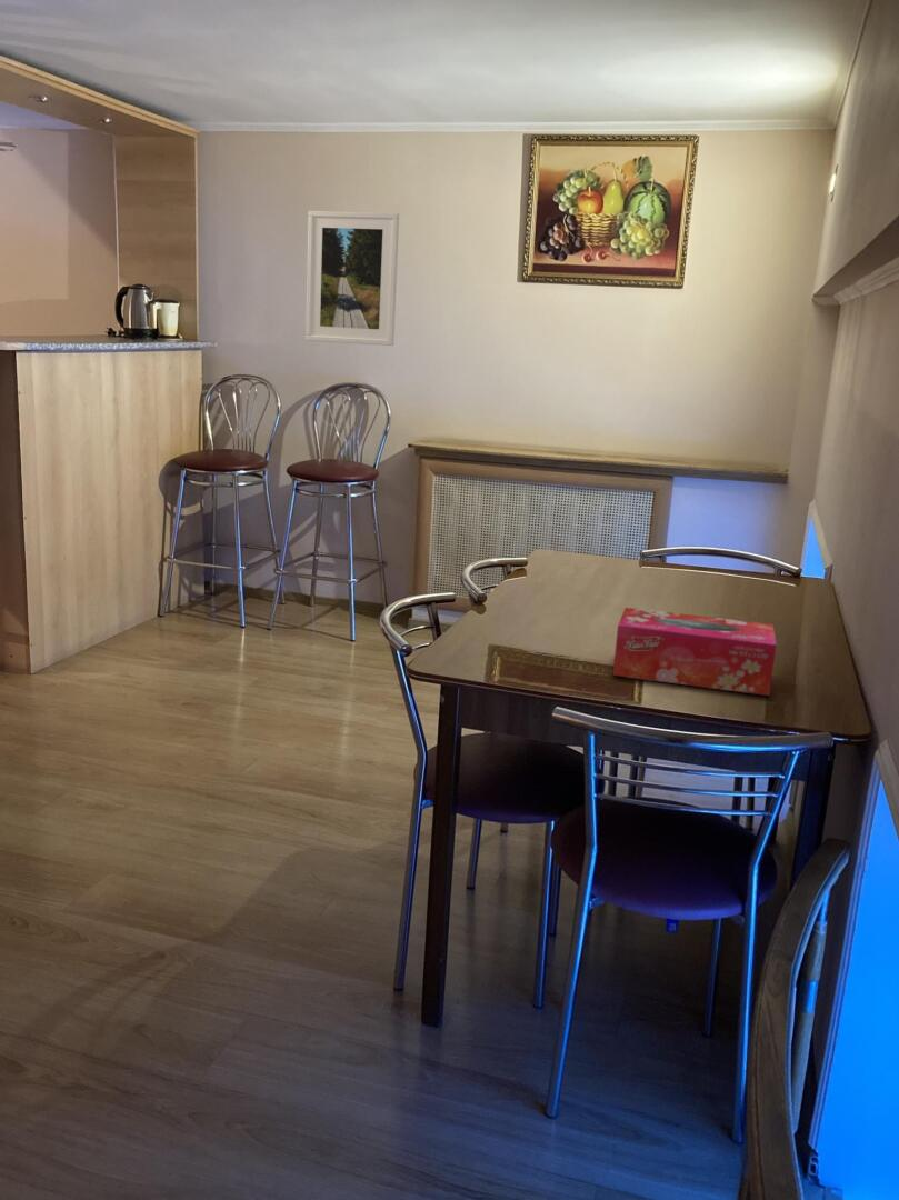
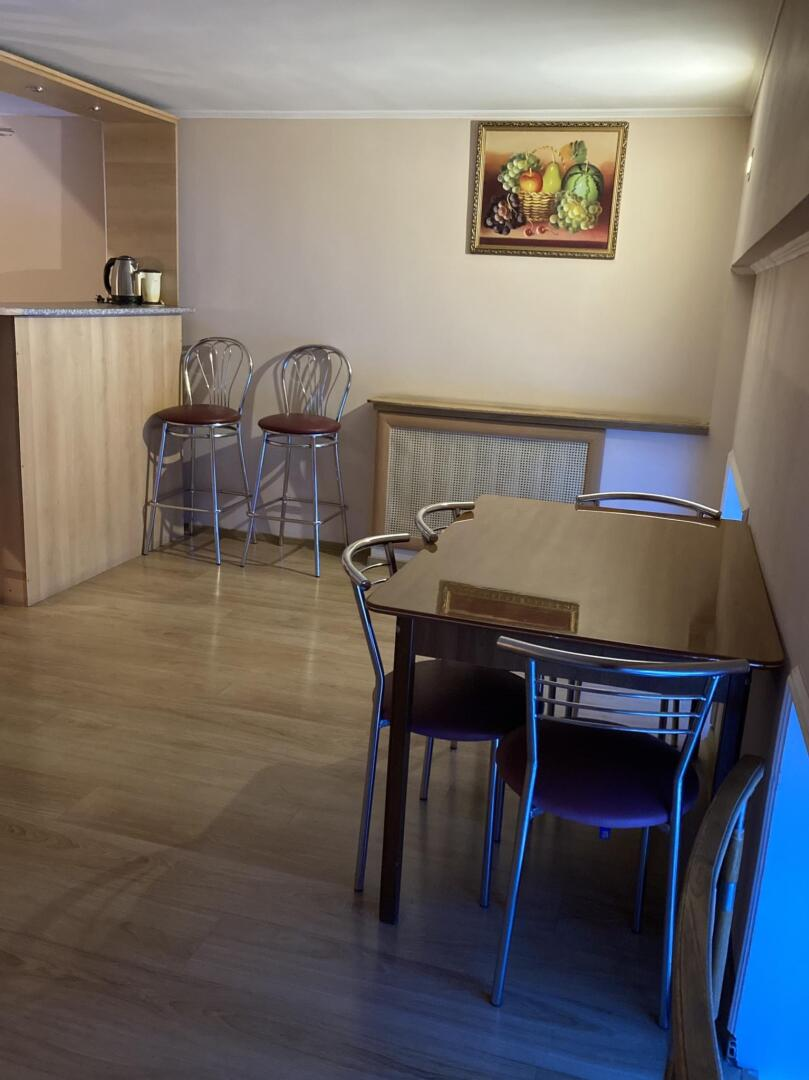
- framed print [304,210,400,347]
- tissue box [611,607,778,697]
